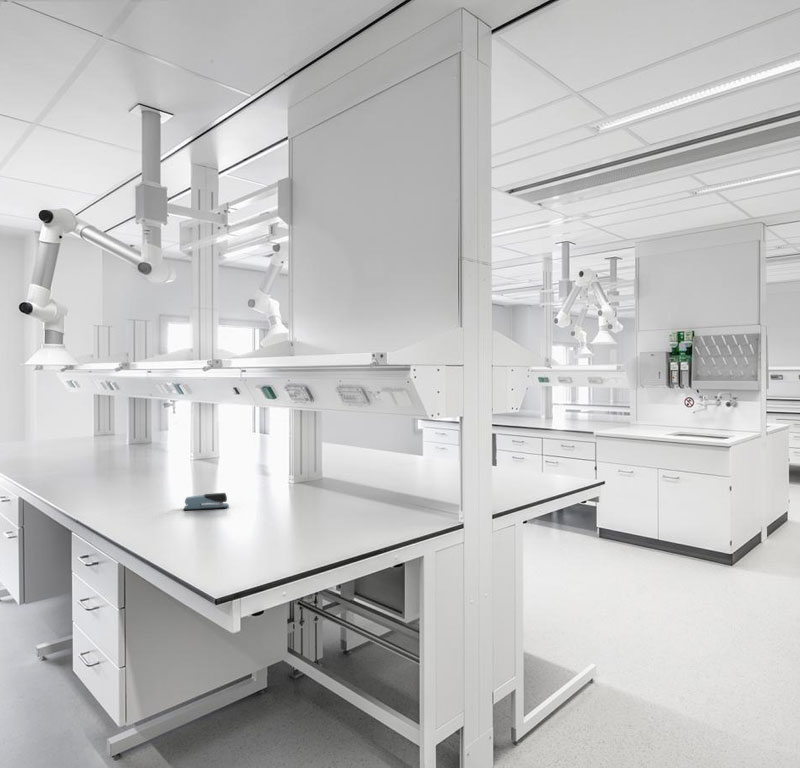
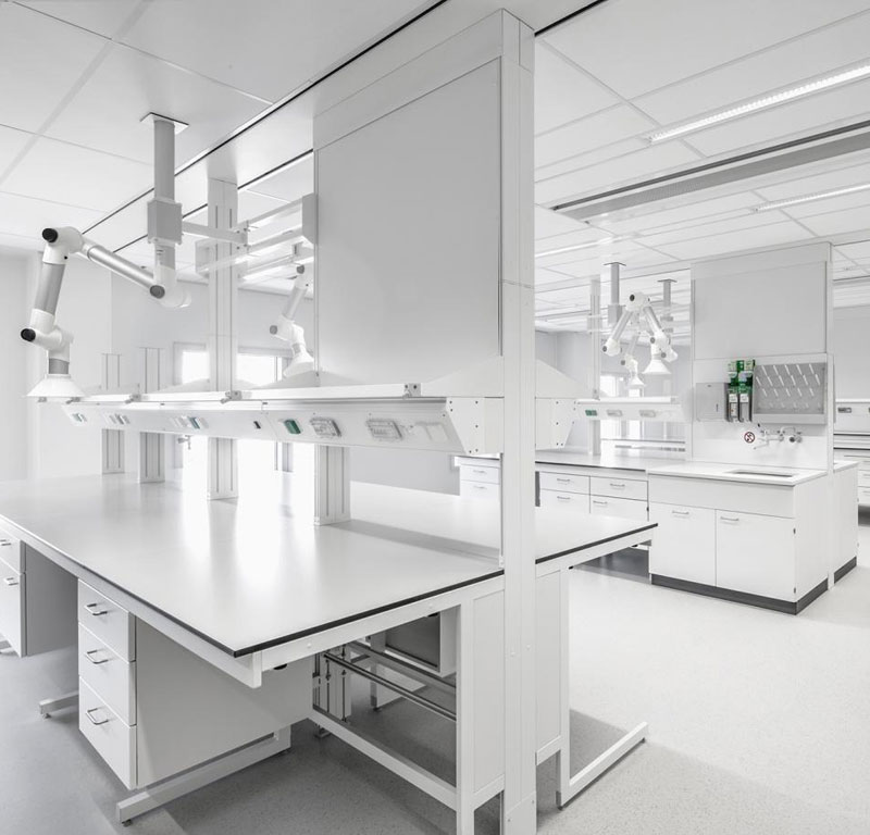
- stapler [182,492,230,511]
